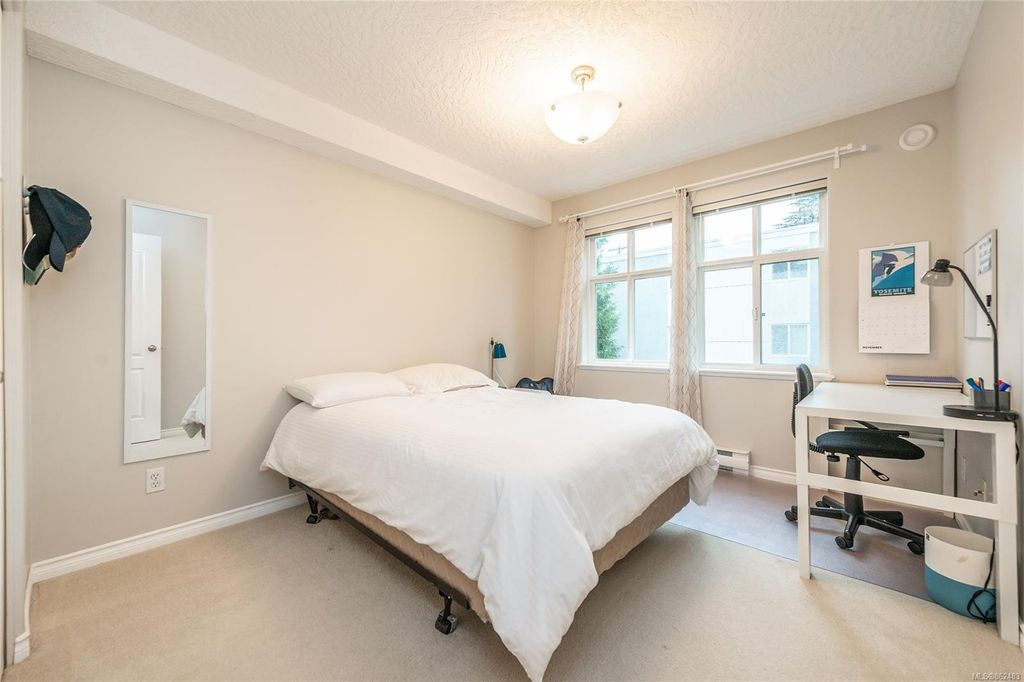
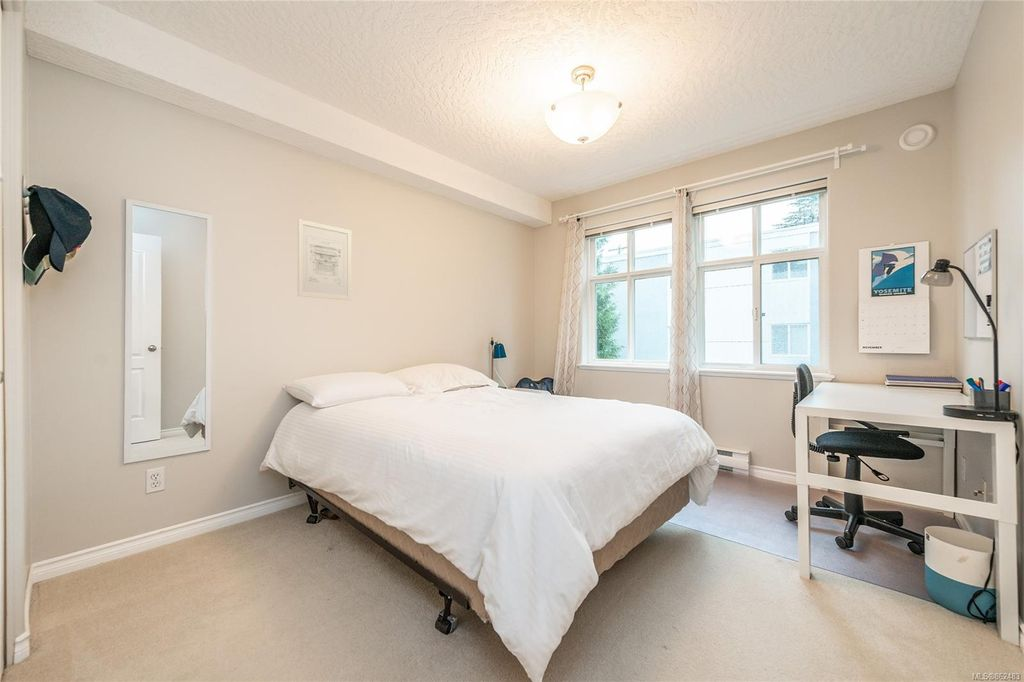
+ wall art [297,218,353,301]
